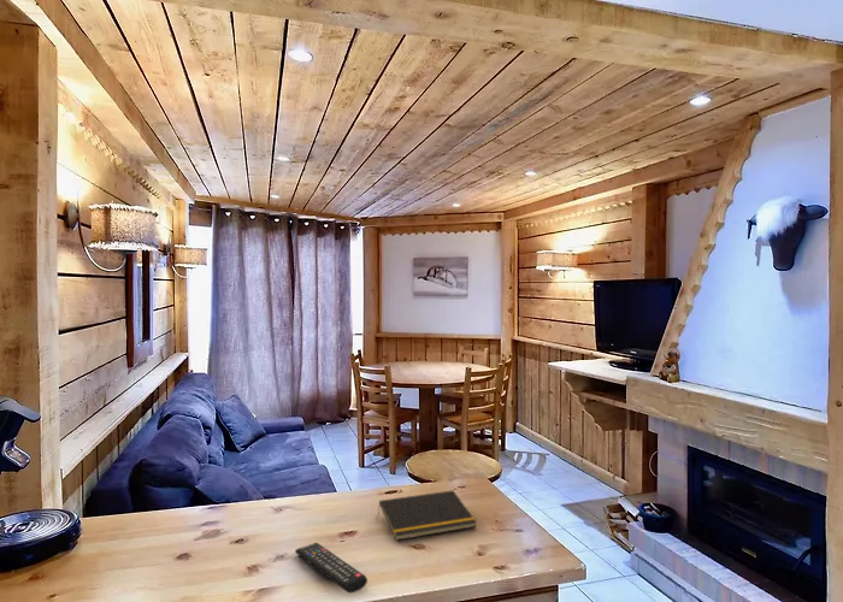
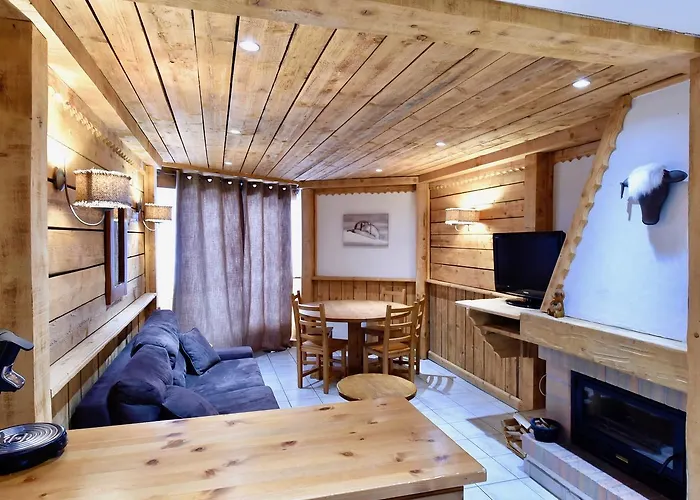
- notepad [376,489,478,542]
- remote control [294,542,369,595]
